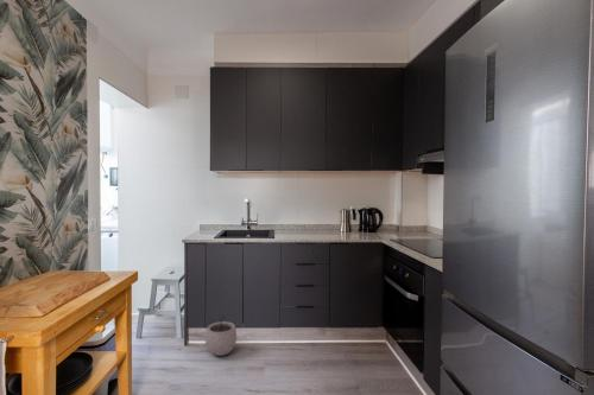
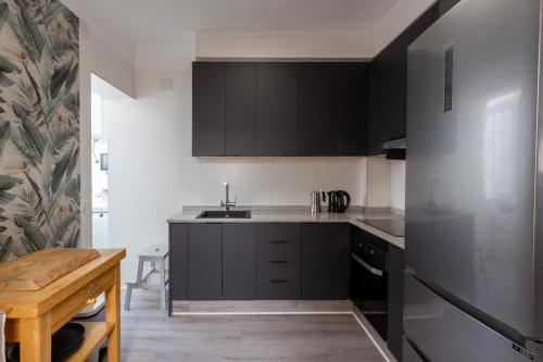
- plant pot [204,316,238,357]
